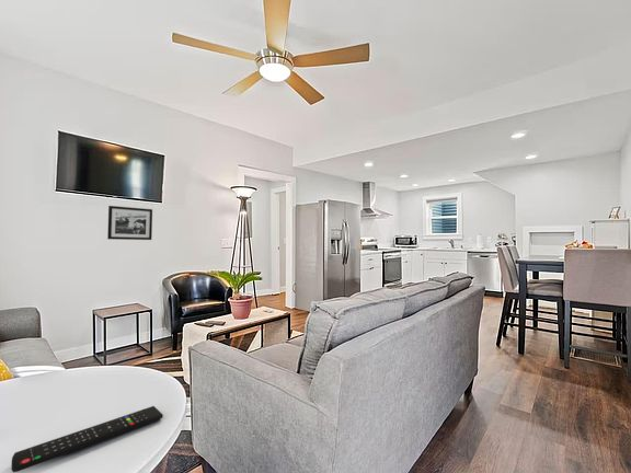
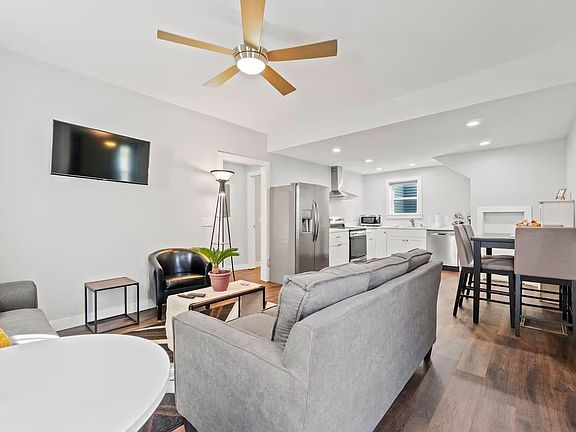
- picture frame [106,205,153,241]
- remote control [10,405,164,473]
